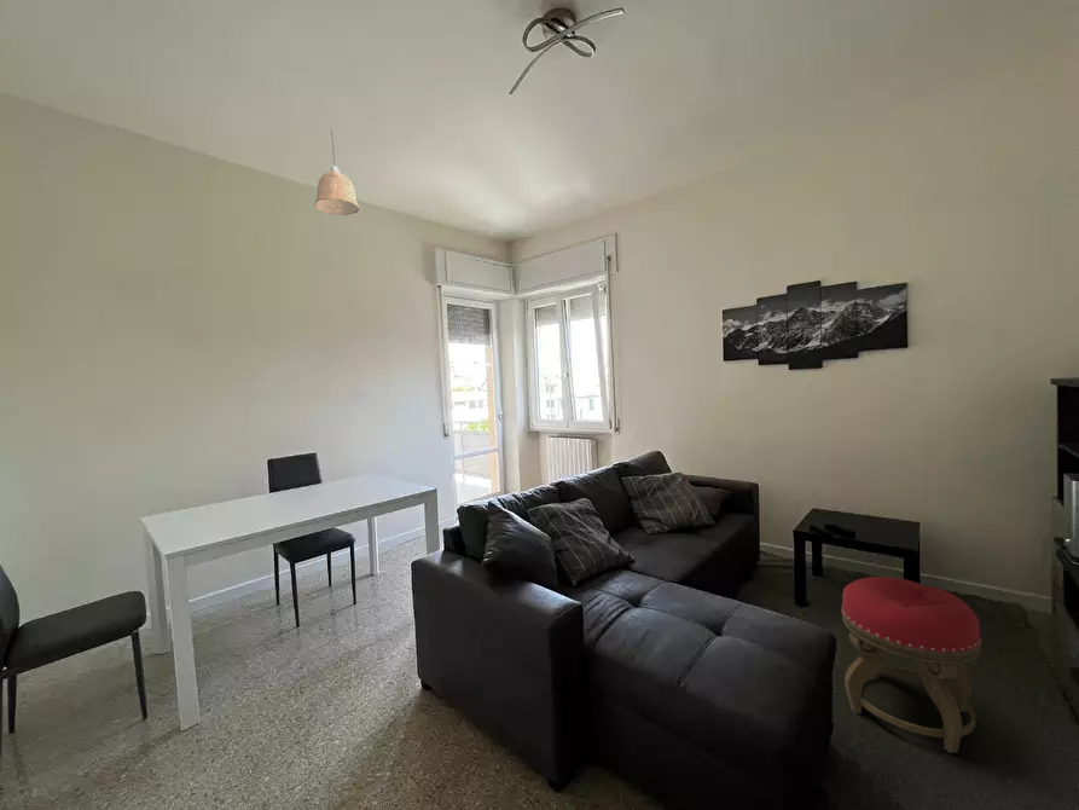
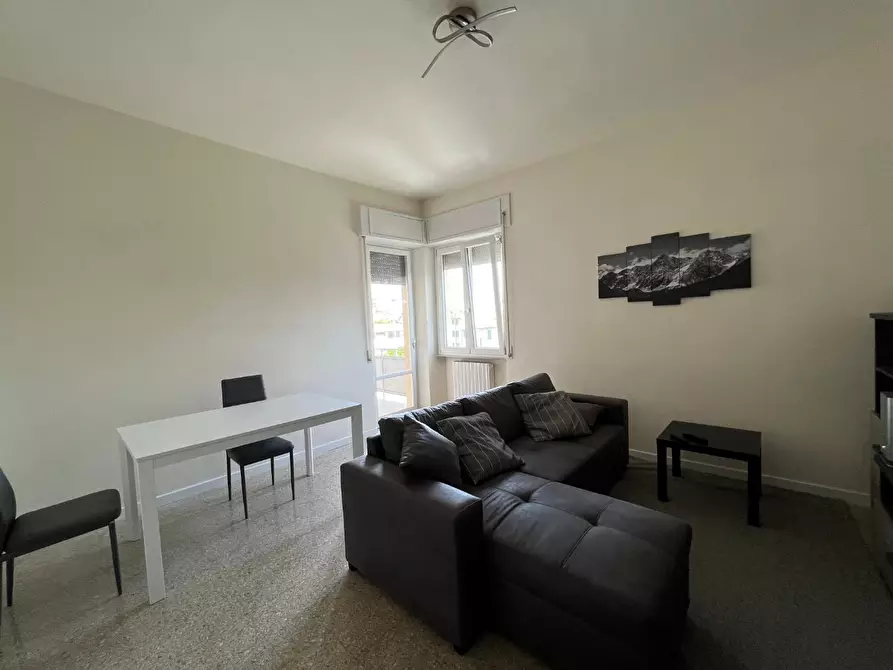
- stool [841,575,982,754]
- pendant lamp [314,128,360,216]
